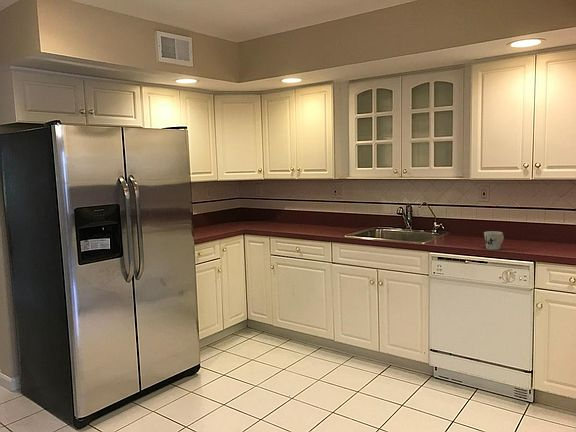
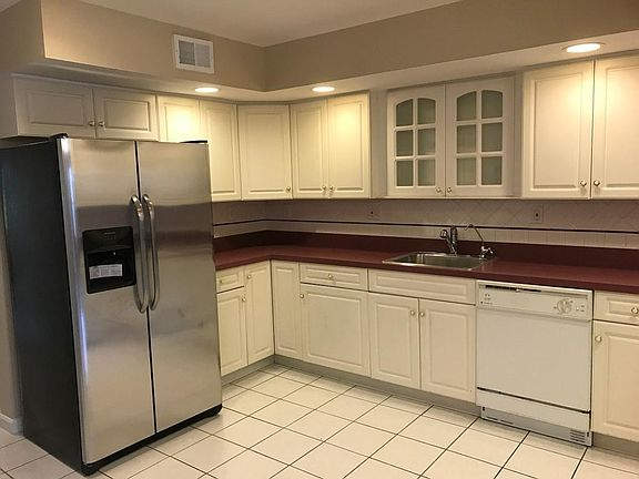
- mug [483,230,505,251]
